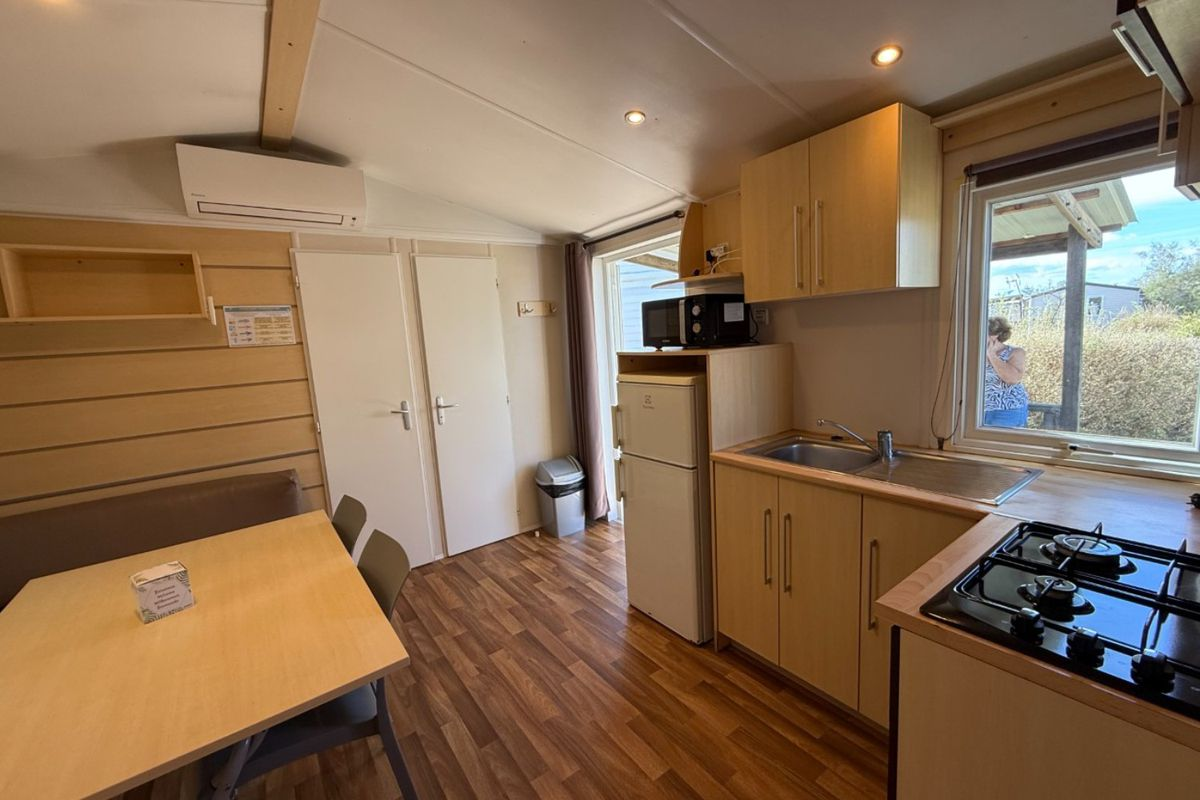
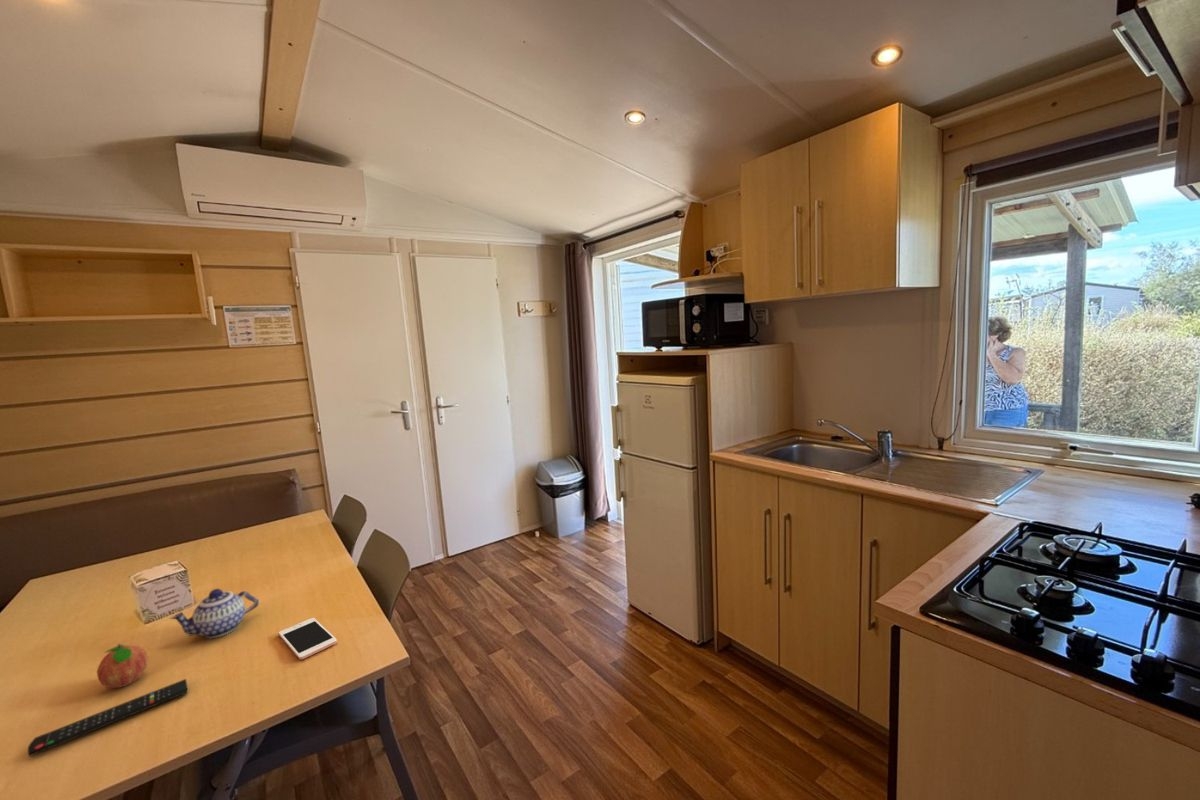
+ fruit [96,643,149,689]
+ teapot [168,588,260,639]
+ cell phone [278,617,338,661]
+ remote control [27,678,188,757]
